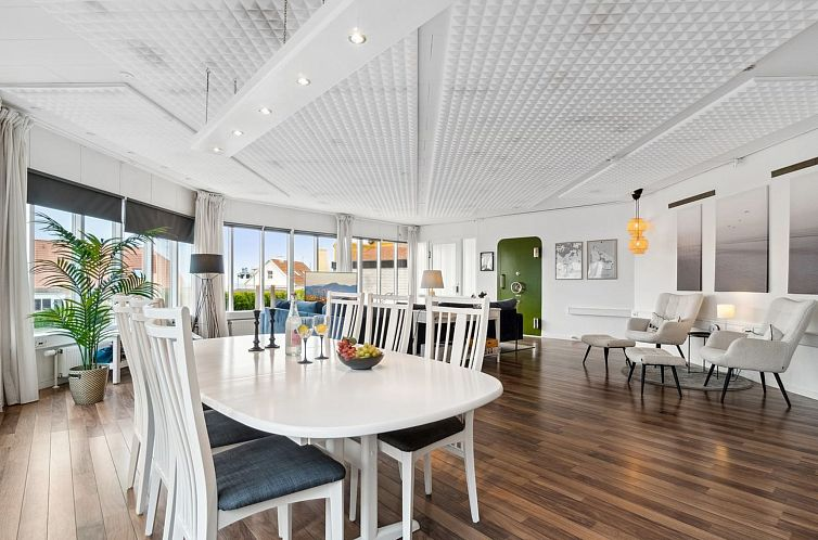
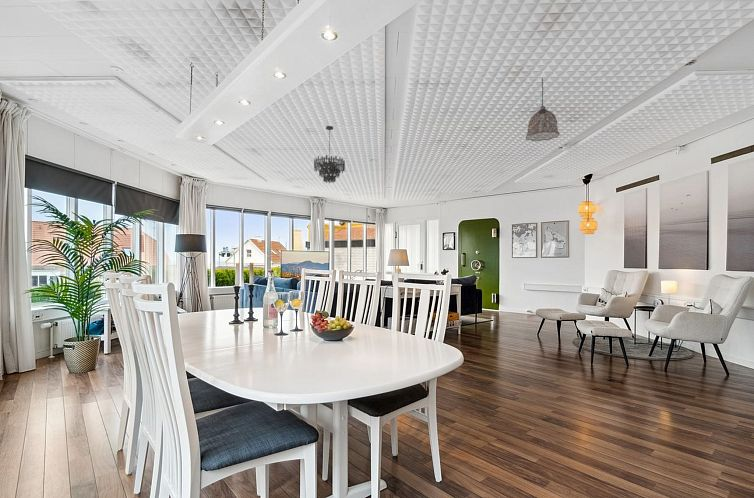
+ chandelier [313,125,346,184]
+ pendant lamp [525,78,561,142]
